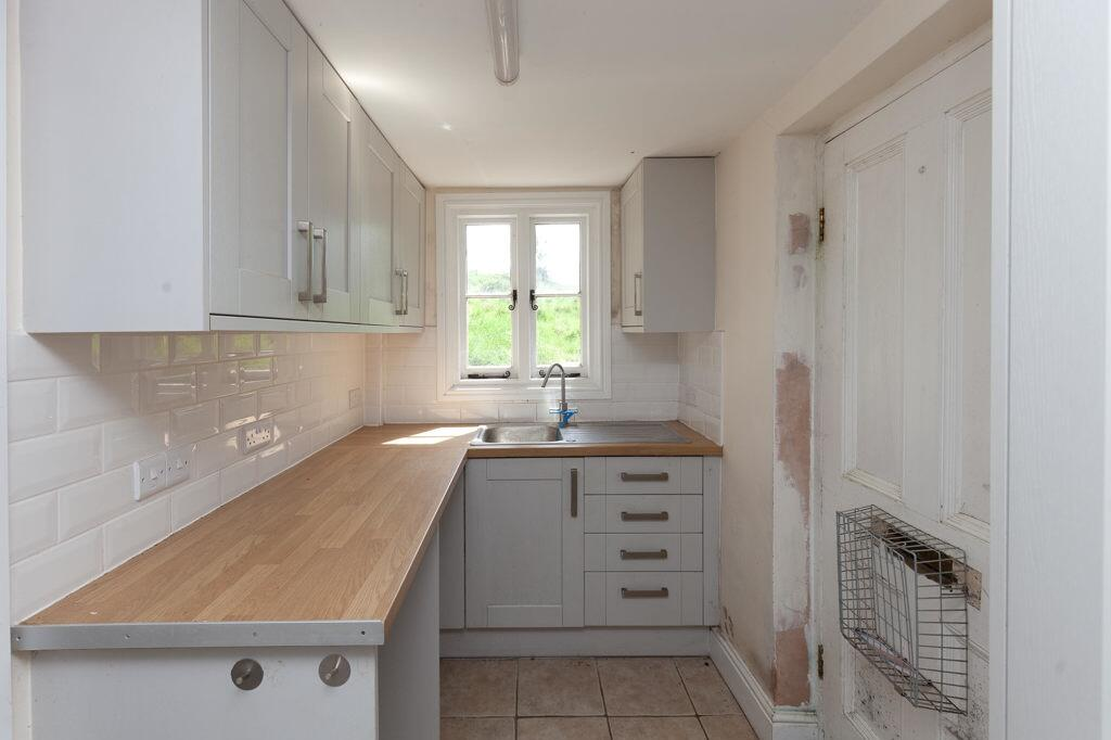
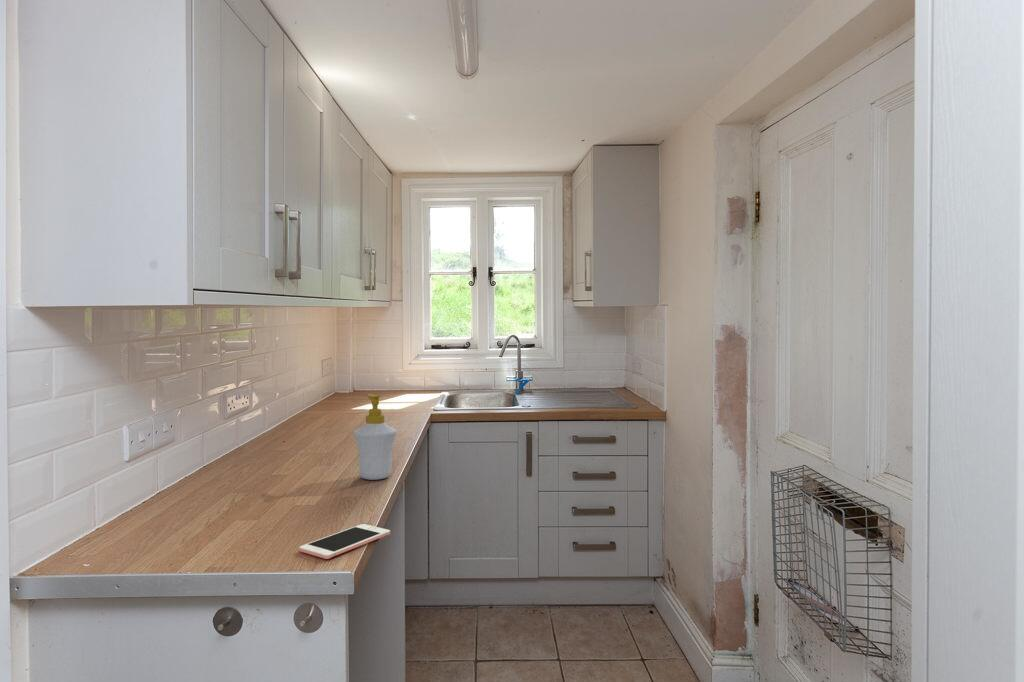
+ cell phone [298,523,391,560]
+ soap bottle [352,393,398,481]
